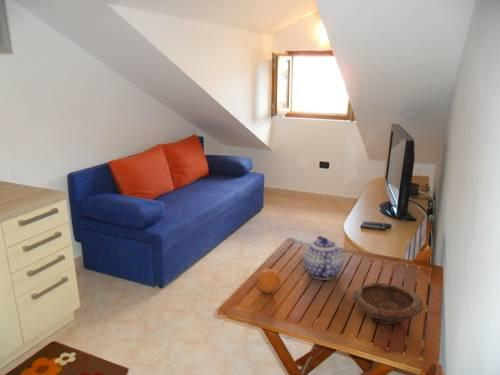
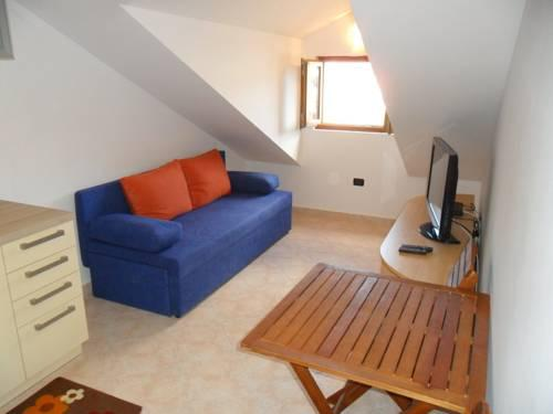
- teapot [302,235,345,281]
- bowl [352,282,425,325]
- fruit [256,268,281,294]
